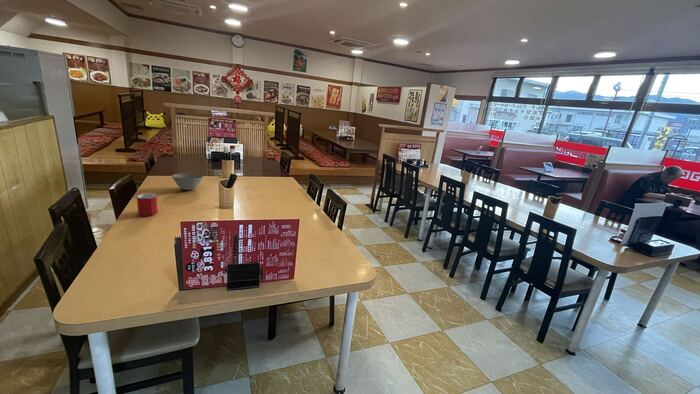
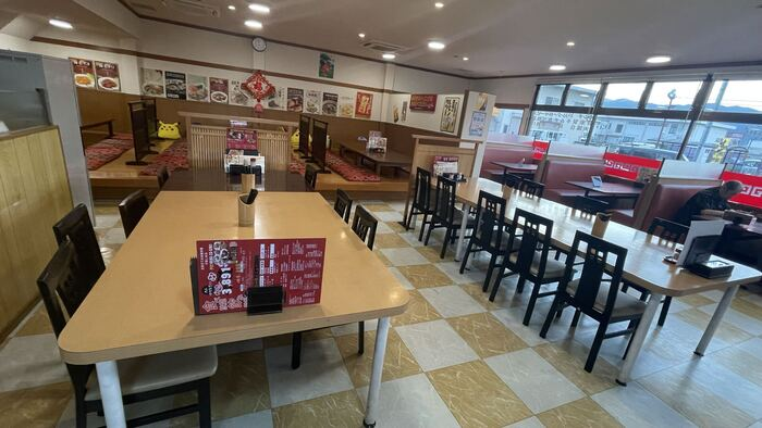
- bowl [171,172,204,191]
- mug [136,193,159,217]
